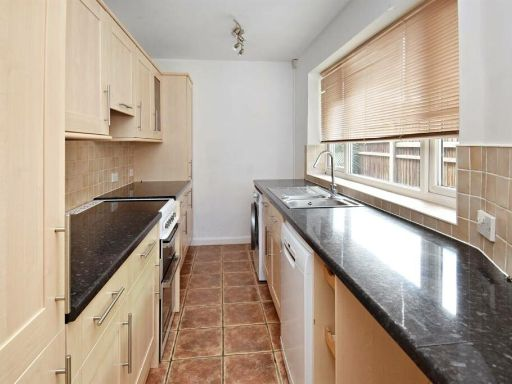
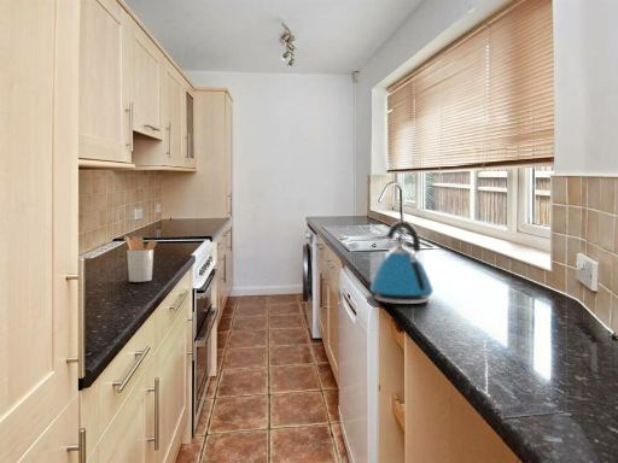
+ kettle [368,219,435,305]
+ utensil holder [123,235,158,283]
